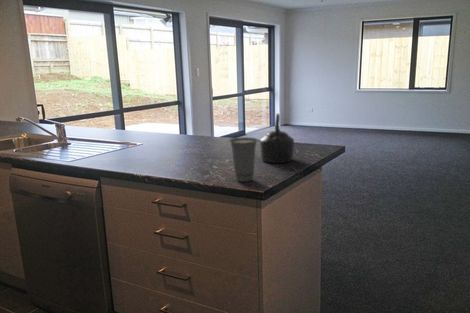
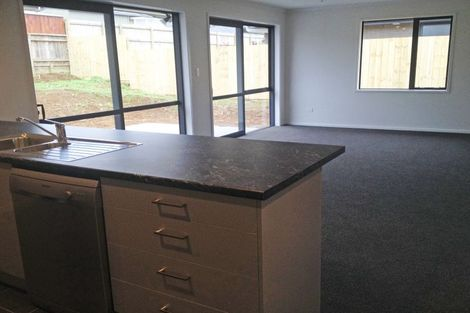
- kettle [259,113,295,164]
- cup [228,136,259,183]
